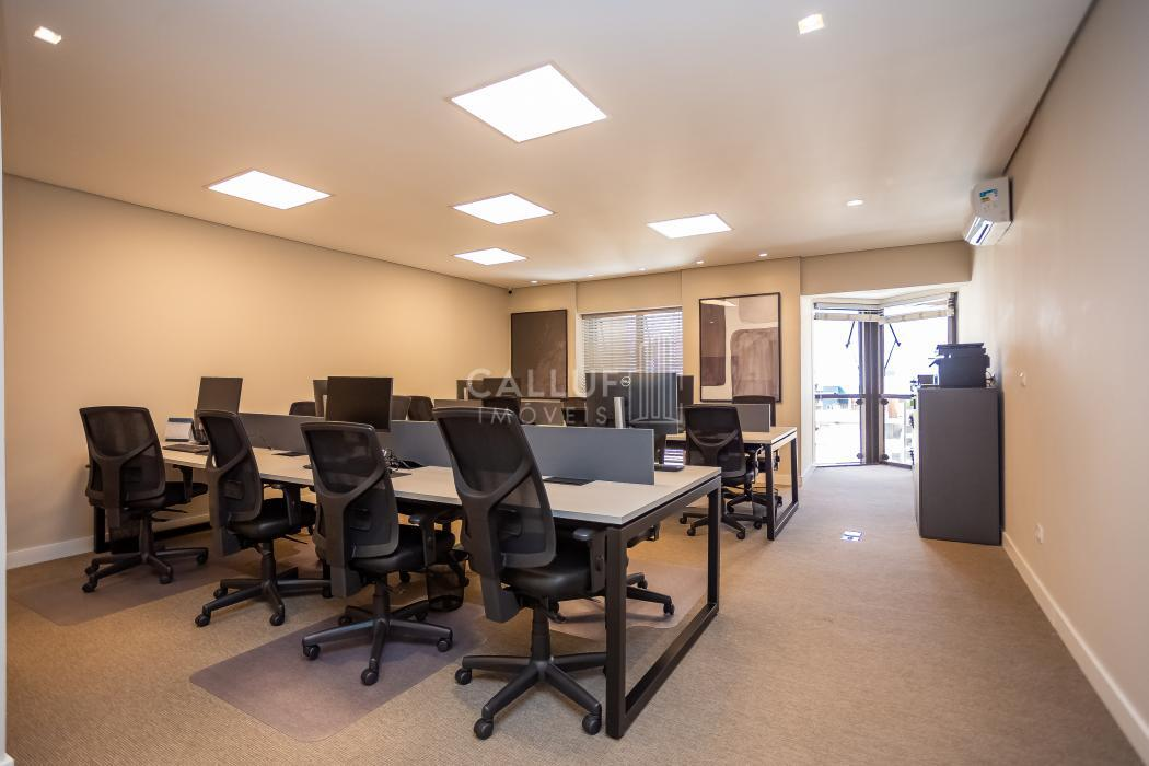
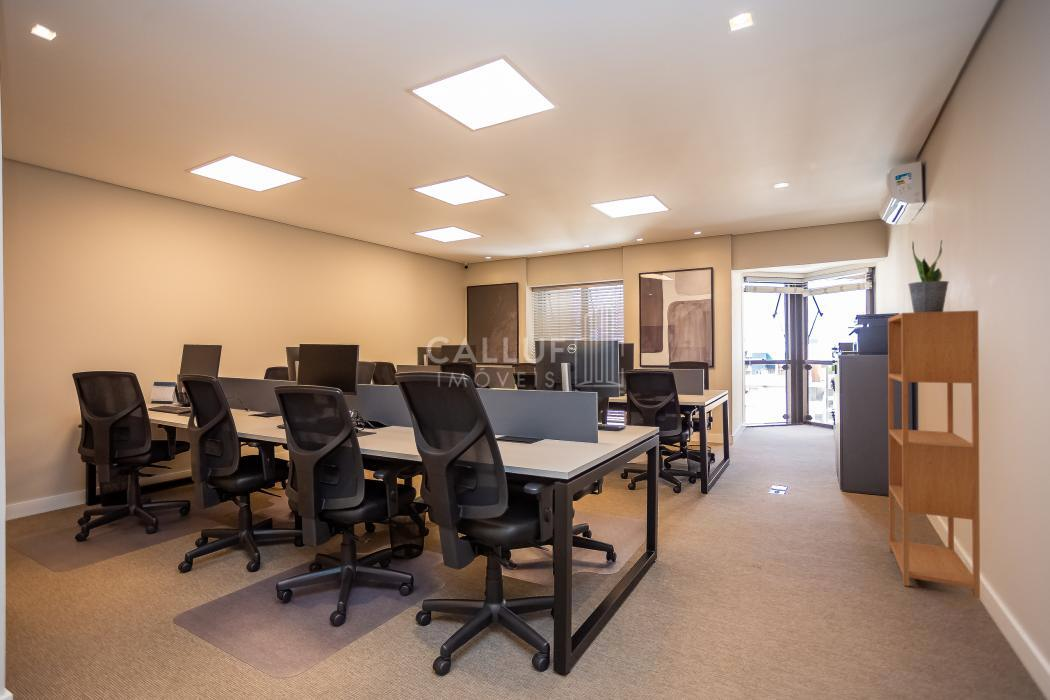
+ bookcase [887,310,981,599]
+ potted plant [907,239,950,313]
